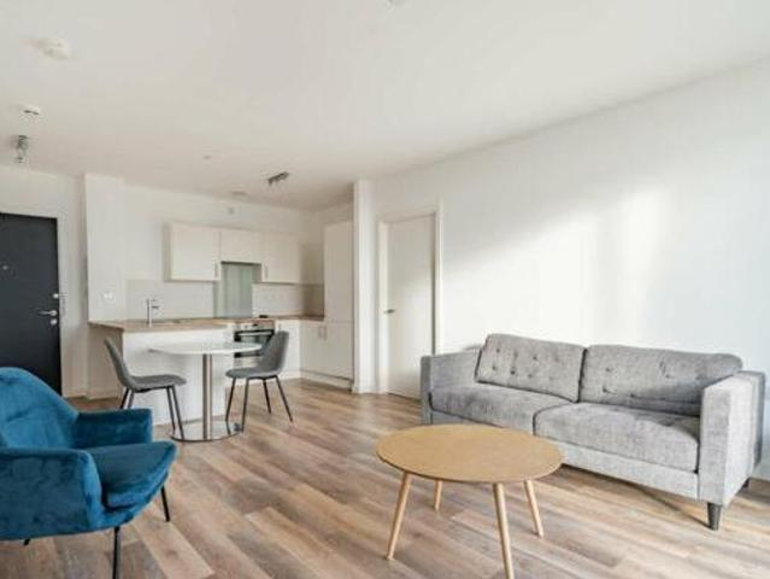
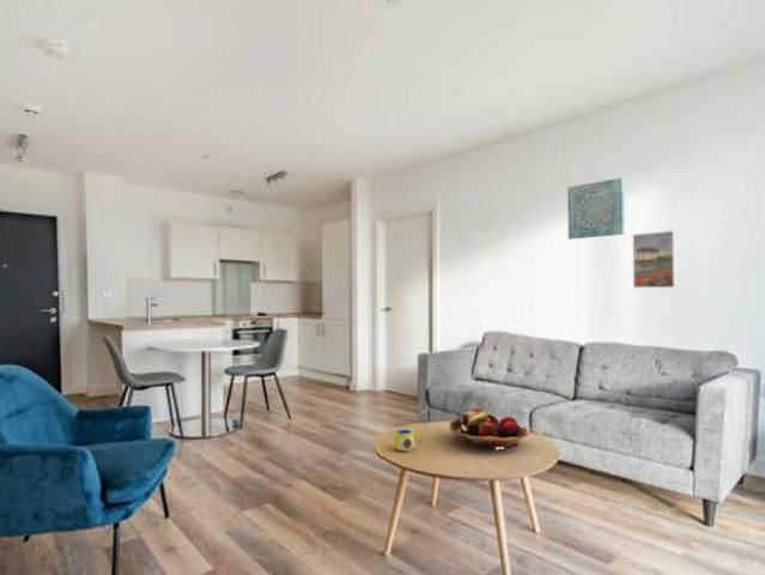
+ fruit basket [448,407,529,450]
+ wall art [566,176,626,241]
+ mug [393,428,423,453]
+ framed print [632,230,678,289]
